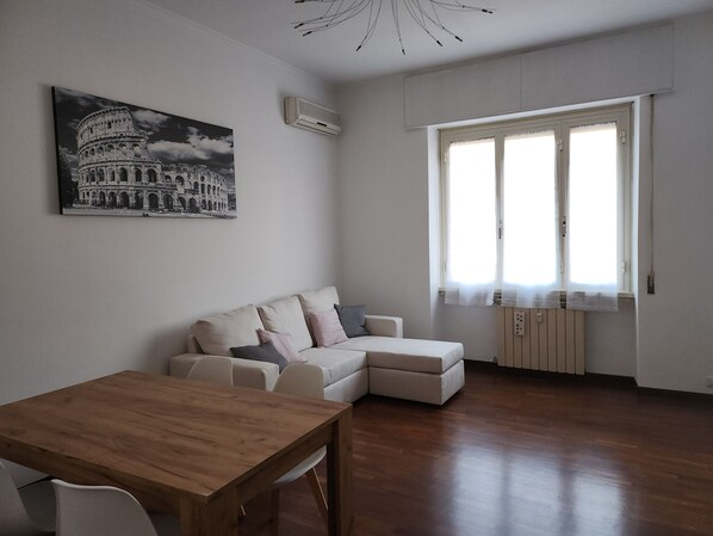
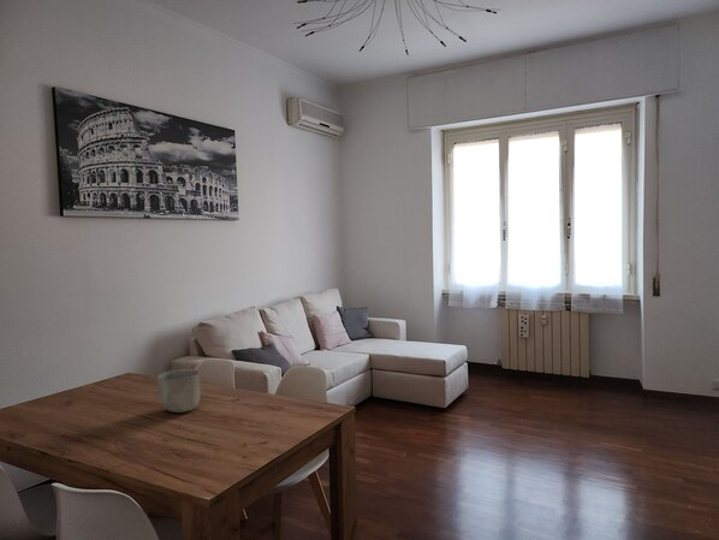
+ bowl [156,368,202,414]
